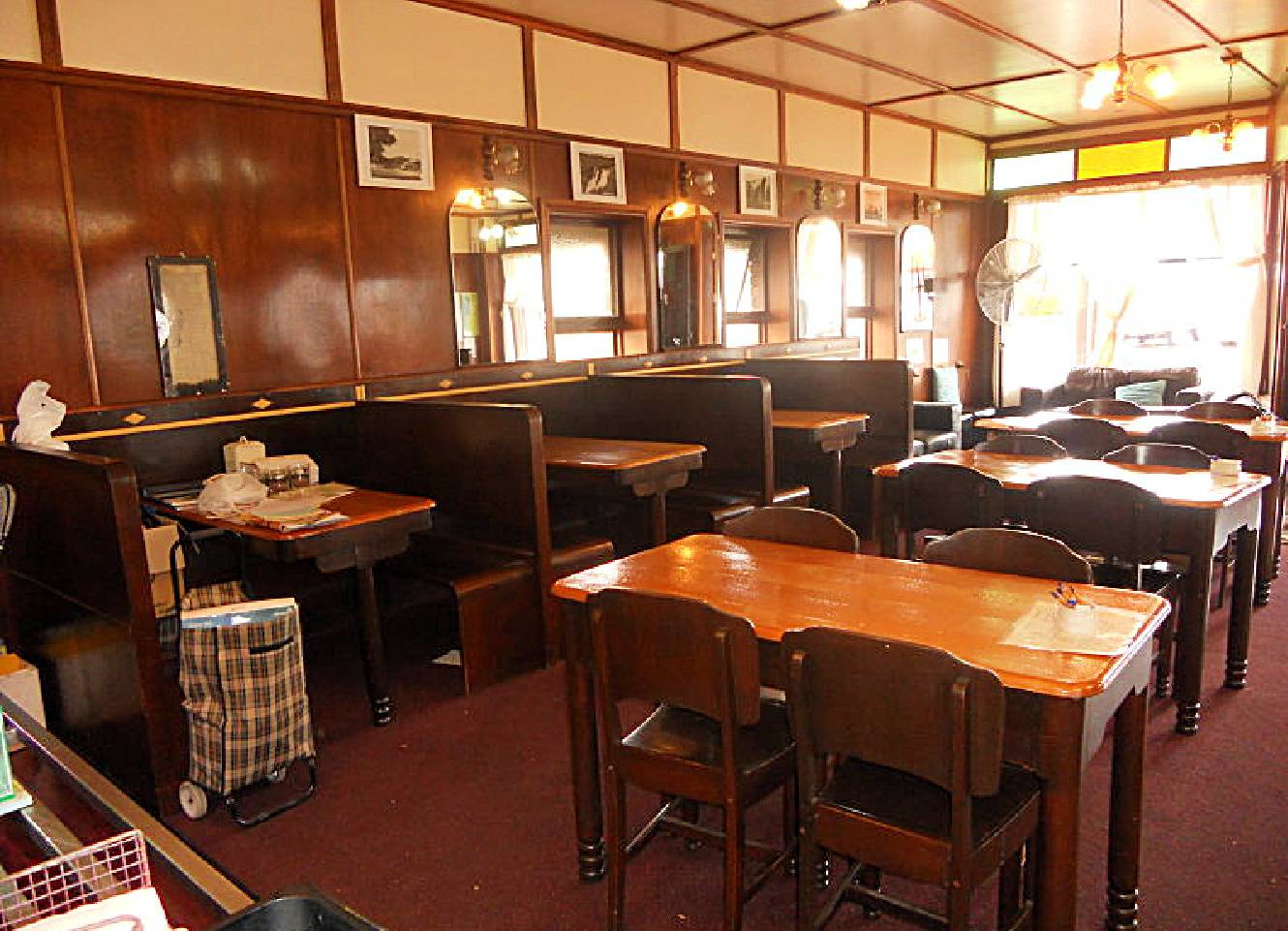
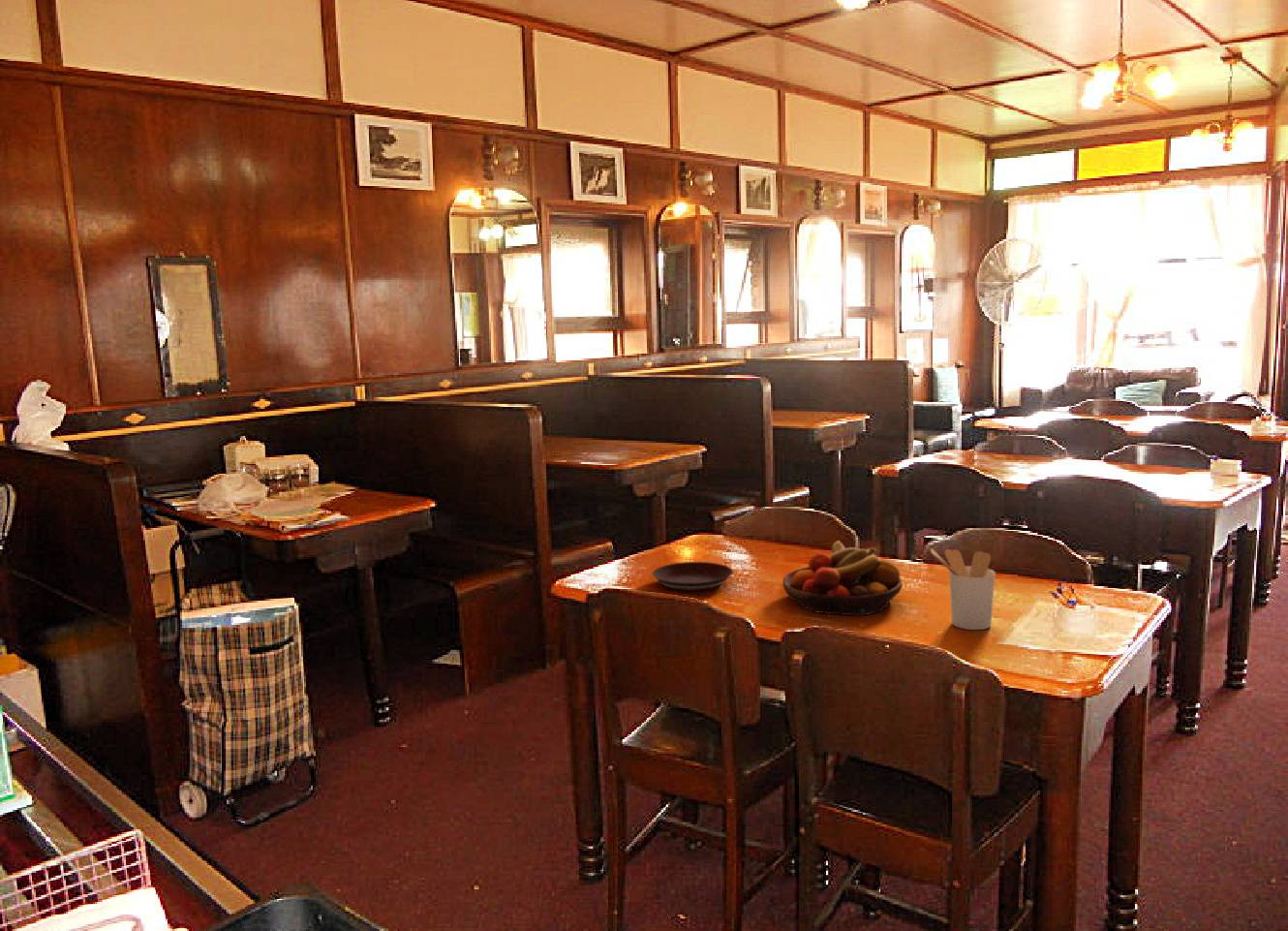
+ fruit bowl [782,540,904,616]
+ utensil holder [930,547,997,631]
+ plate [652,561,734,592]
